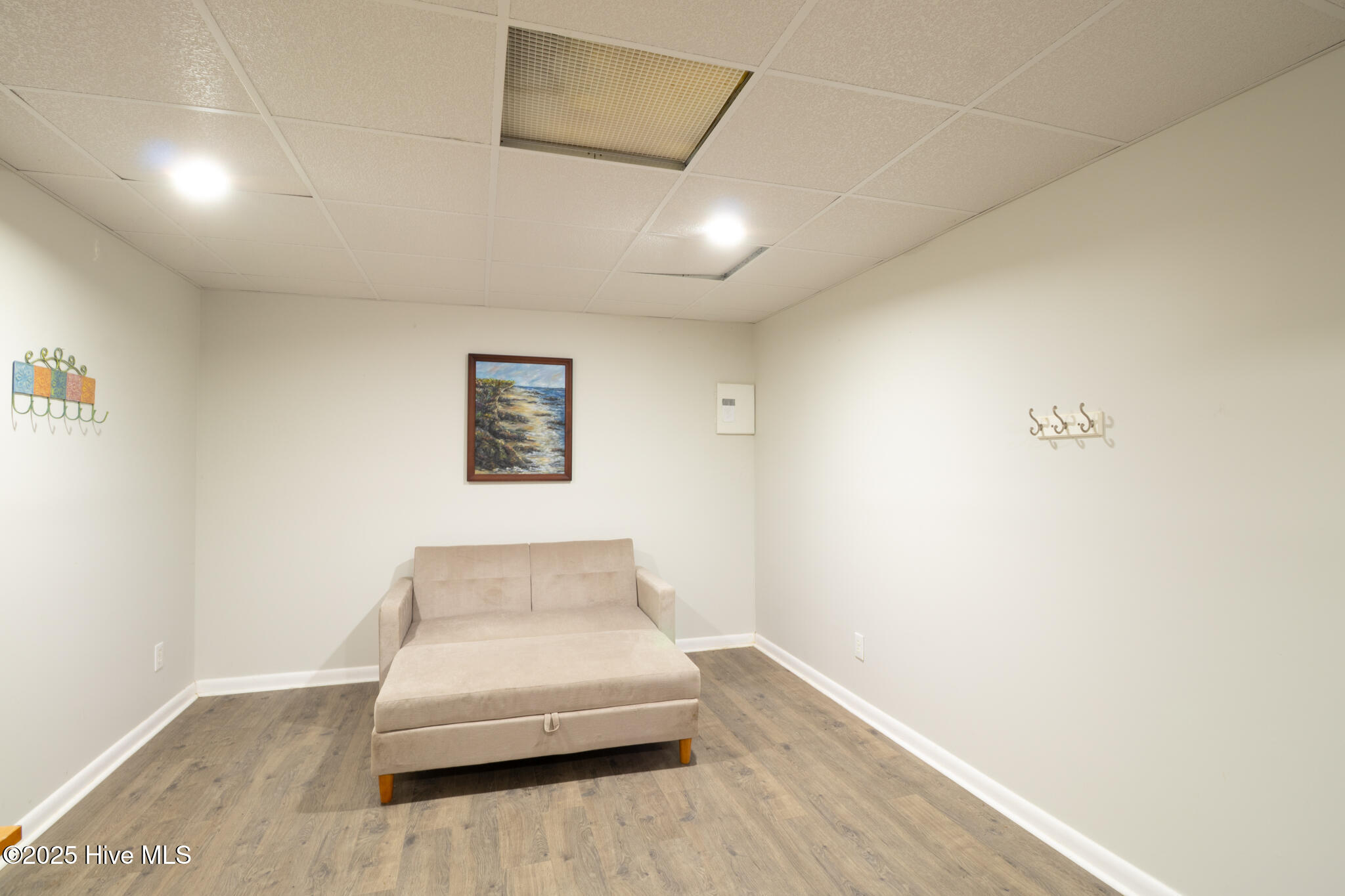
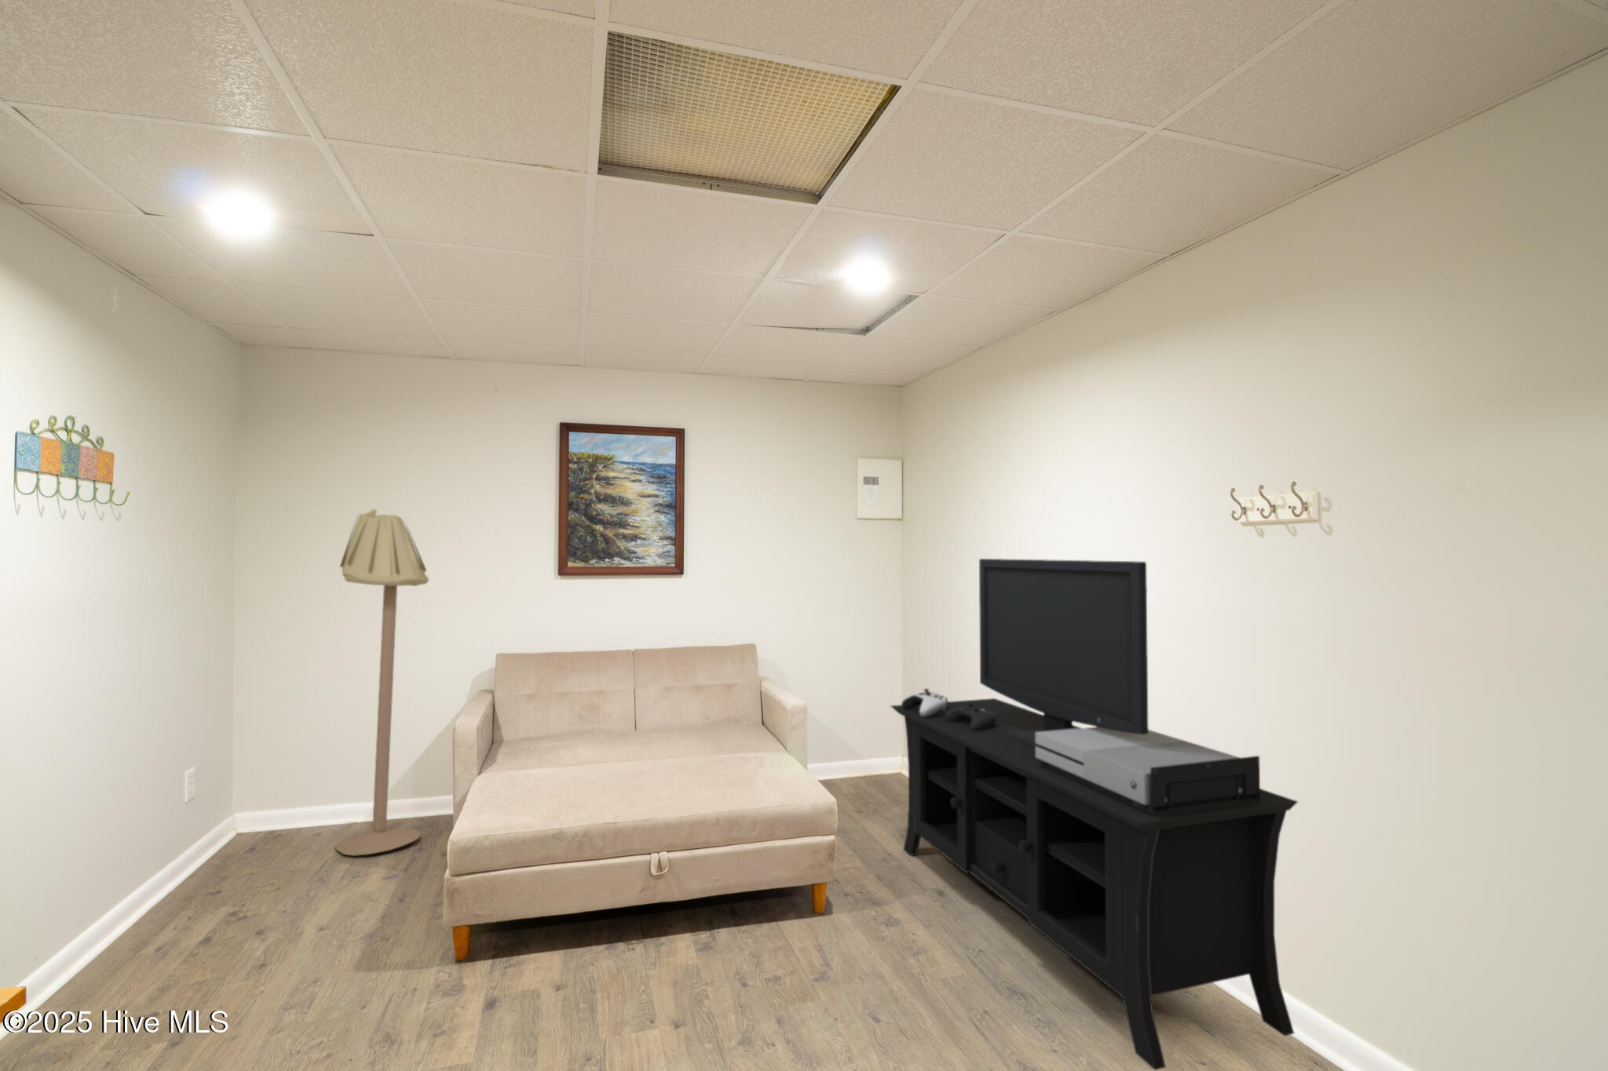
+ media console [888,558,1300,1071]
+ floor lamp [335,508,429,857]
